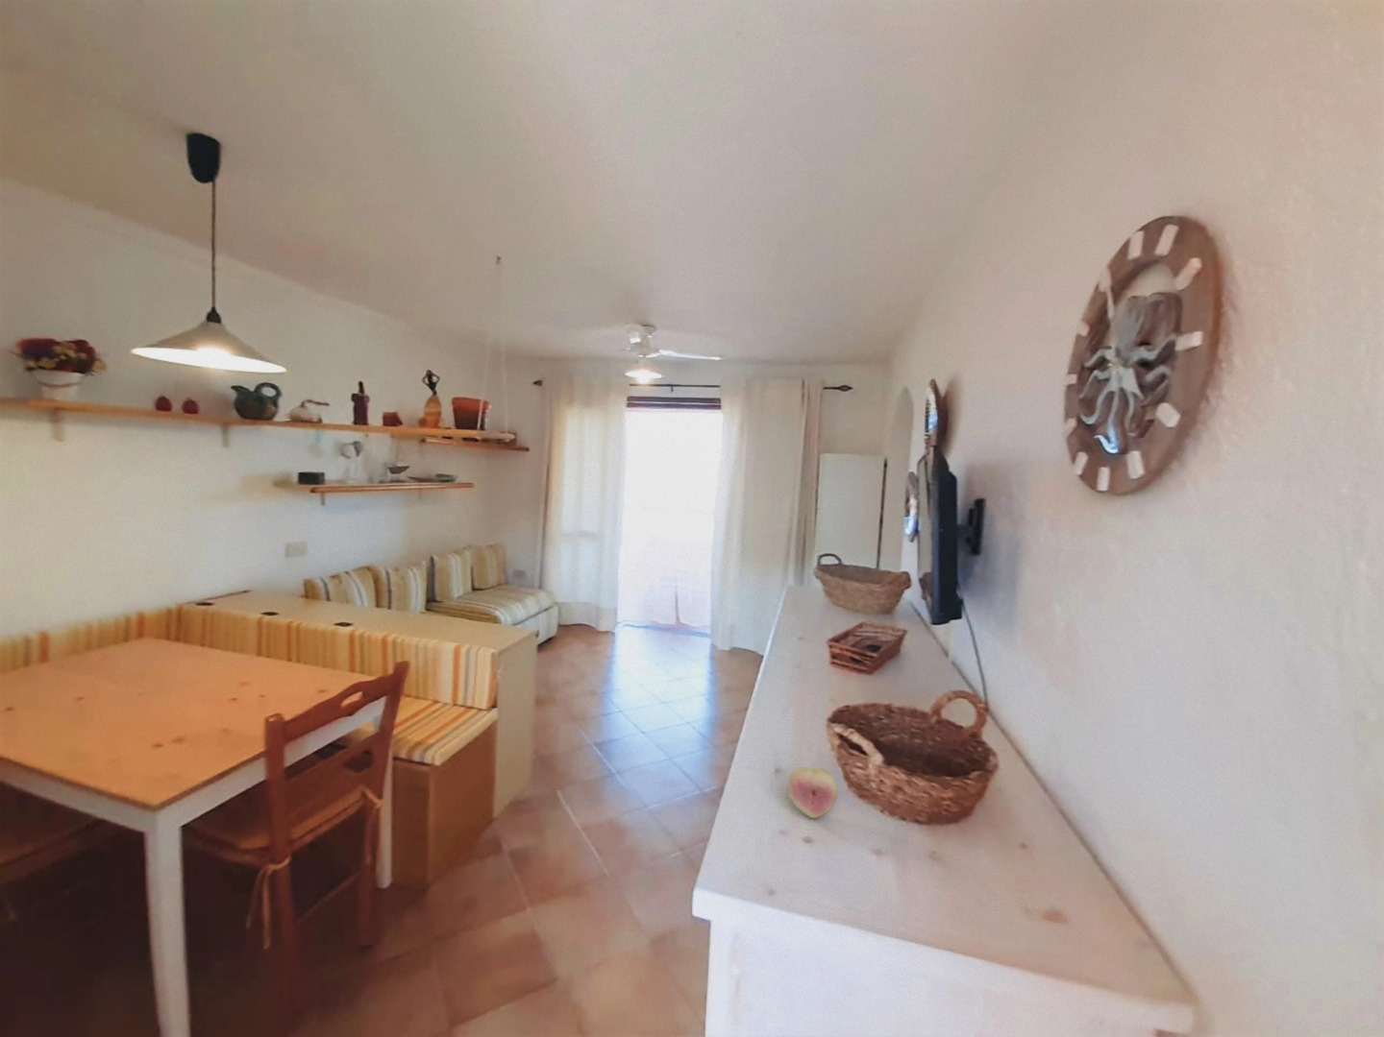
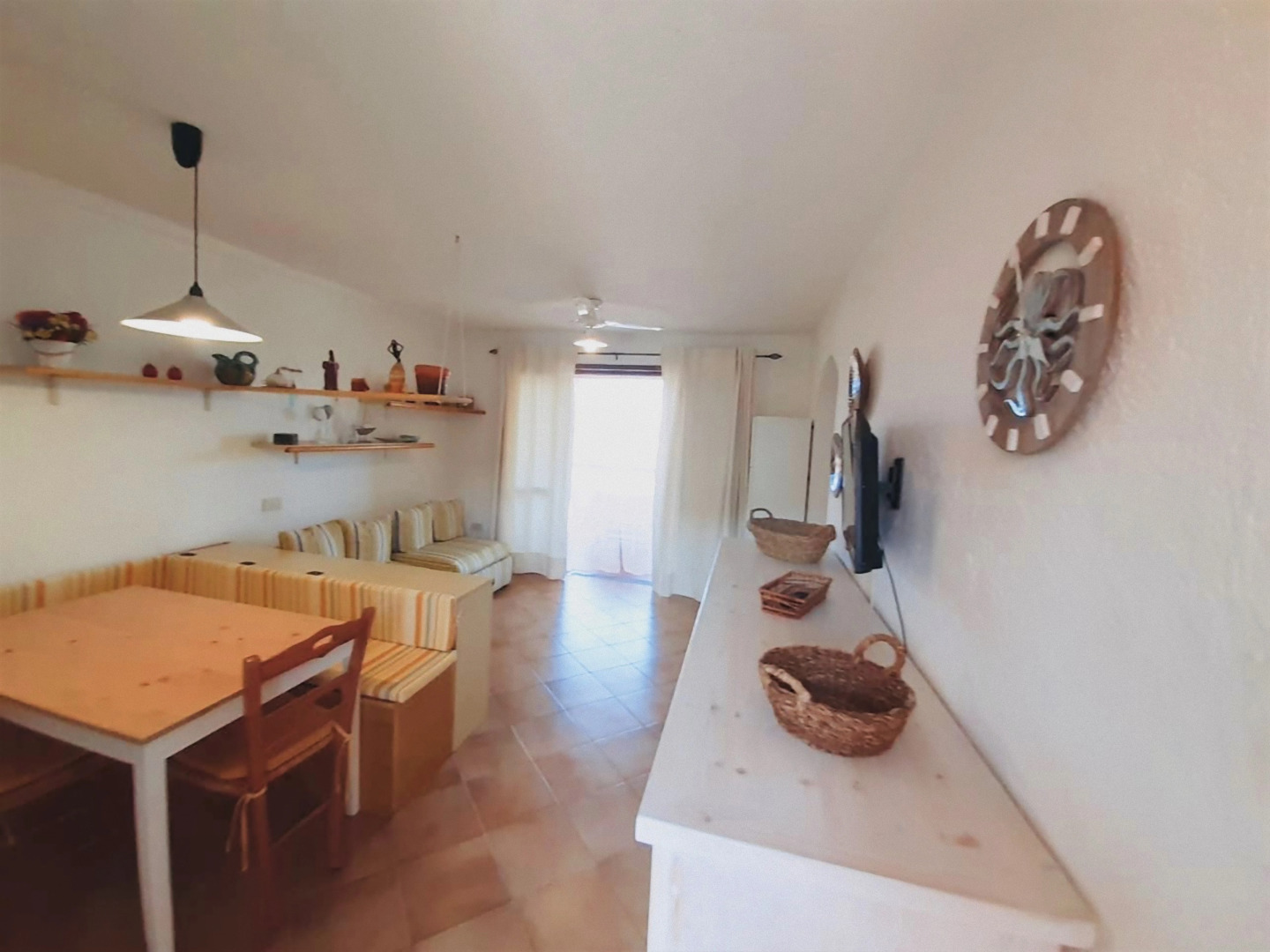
- fruit [786,766,839,819]
